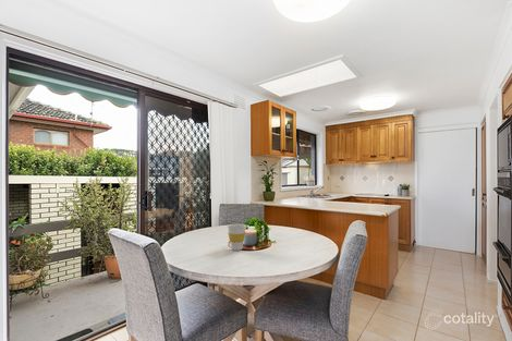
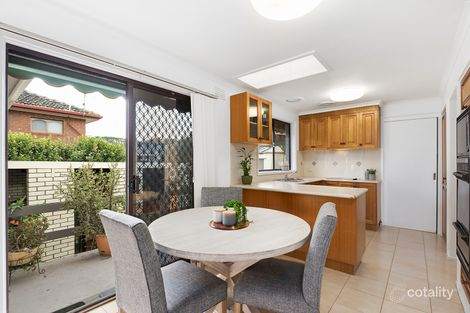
- cup [227,223,247,252]
